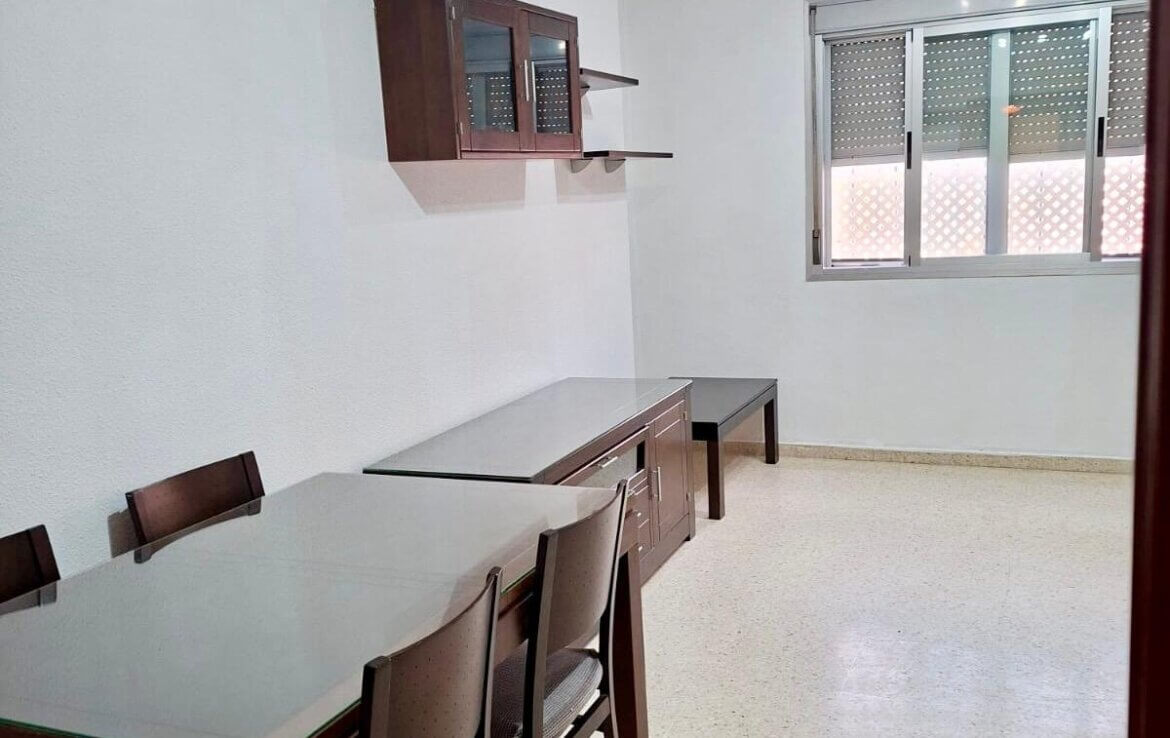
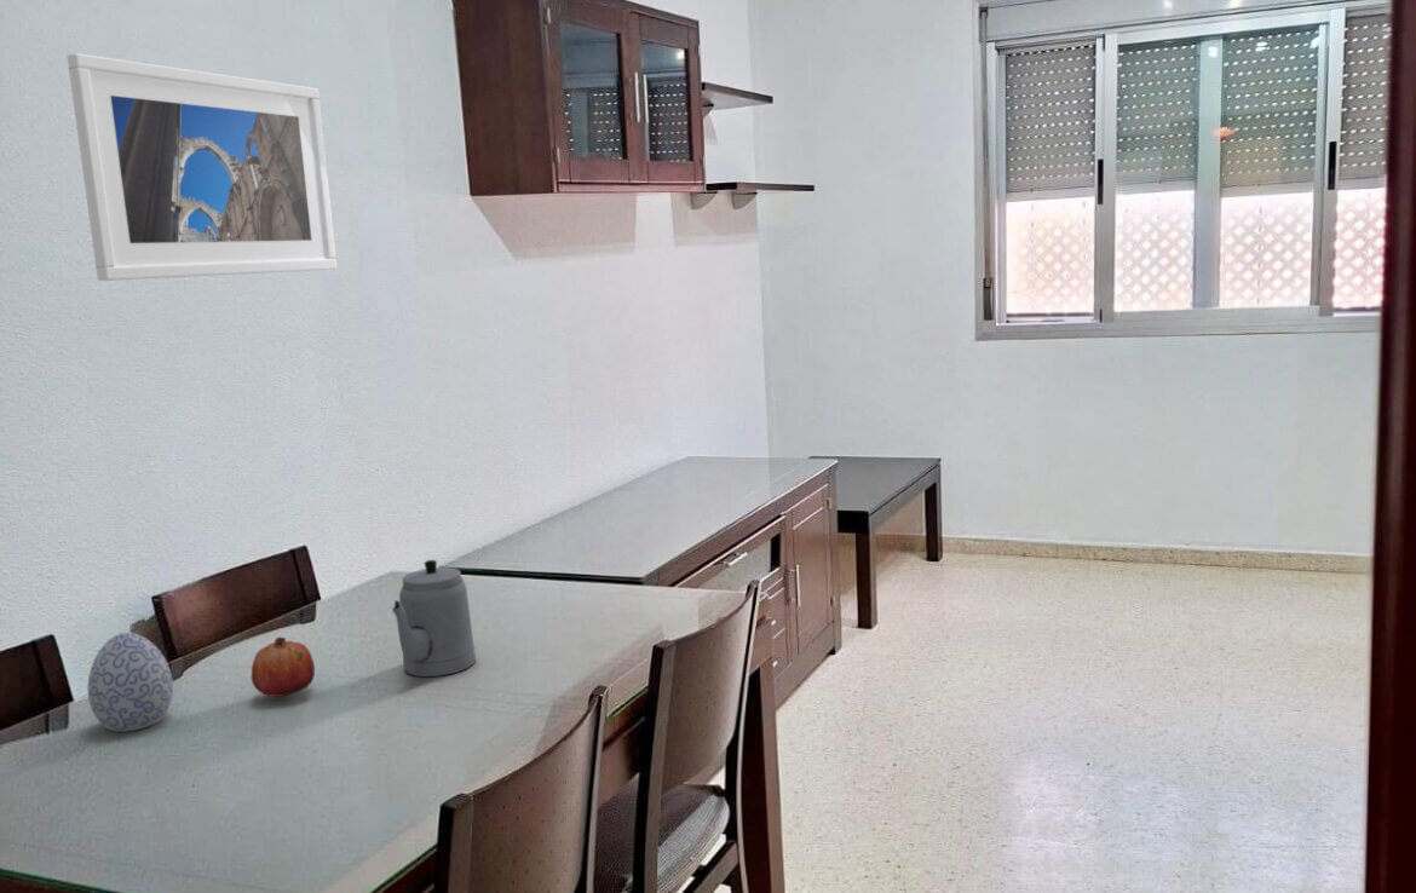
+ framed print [65,52,338,282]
+ fruit [251,635,316,698]
+ decorative egg [87,632,174,733]
+ teapot [391,559,477,678]
